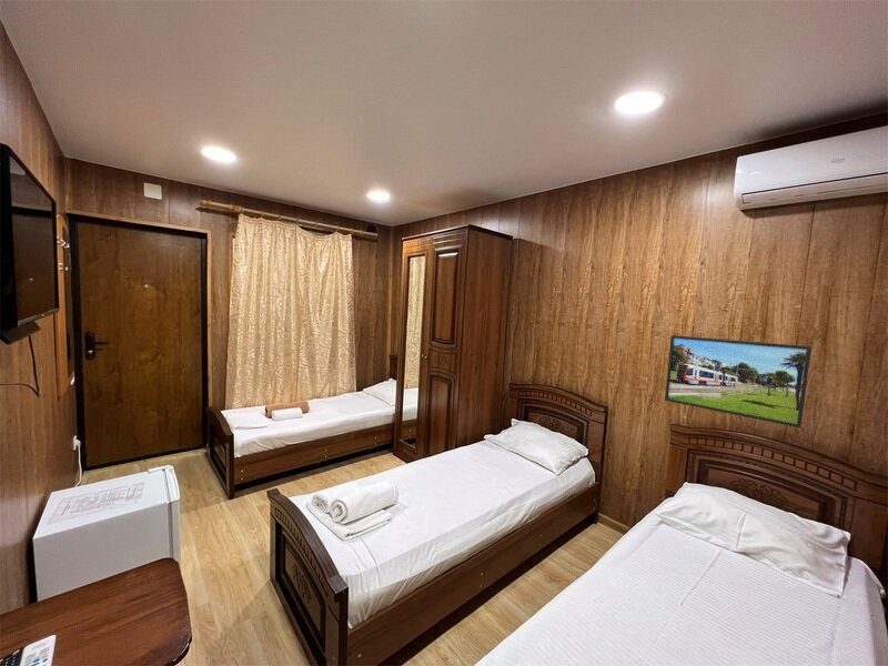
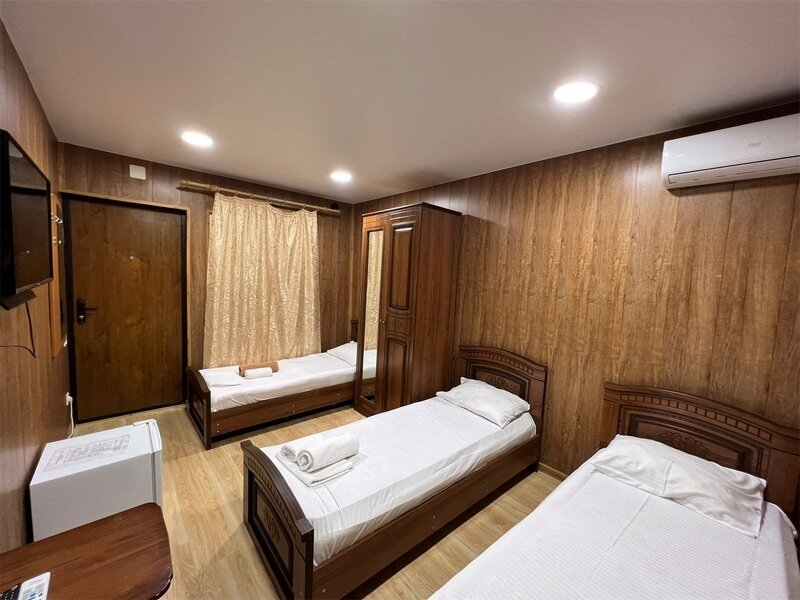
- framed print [664,334,813,428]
